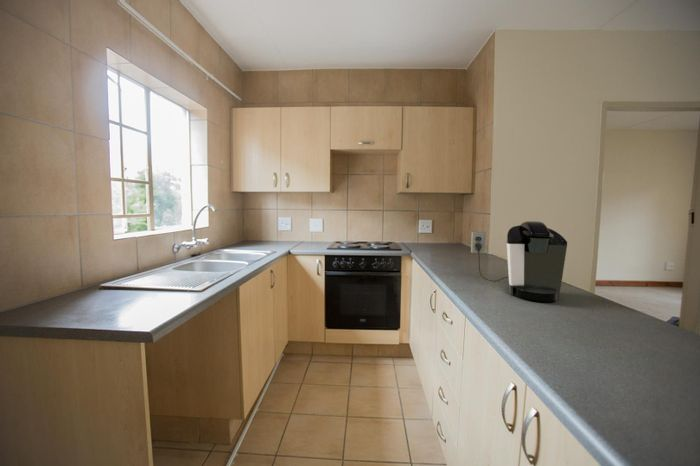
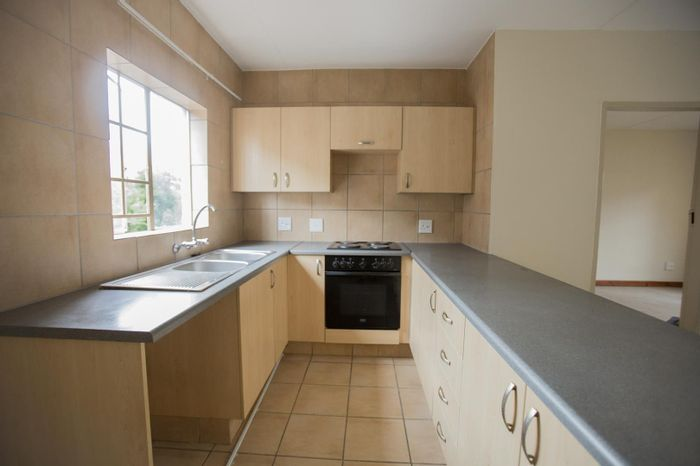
- coffee maker [470,220,568,302]
